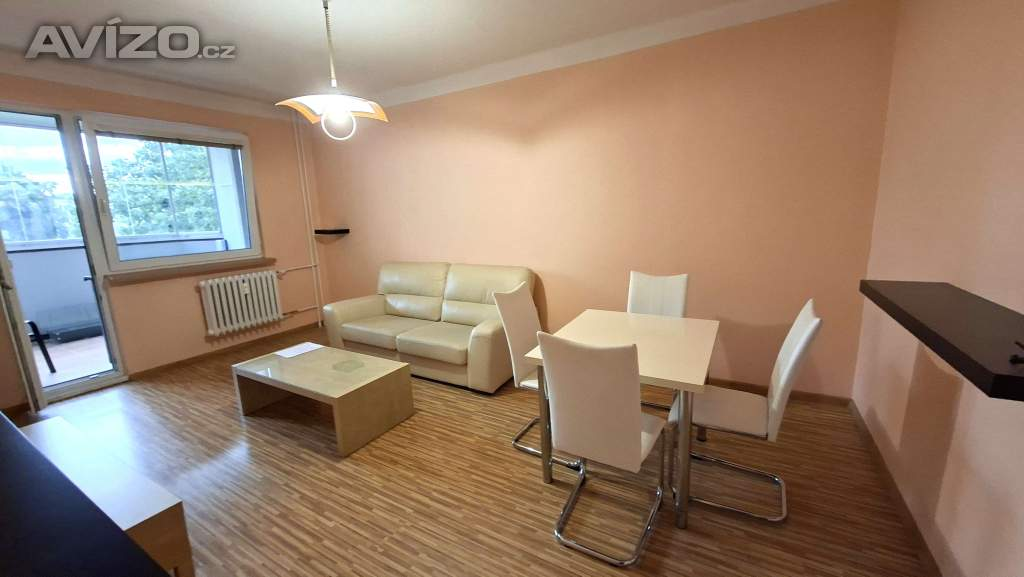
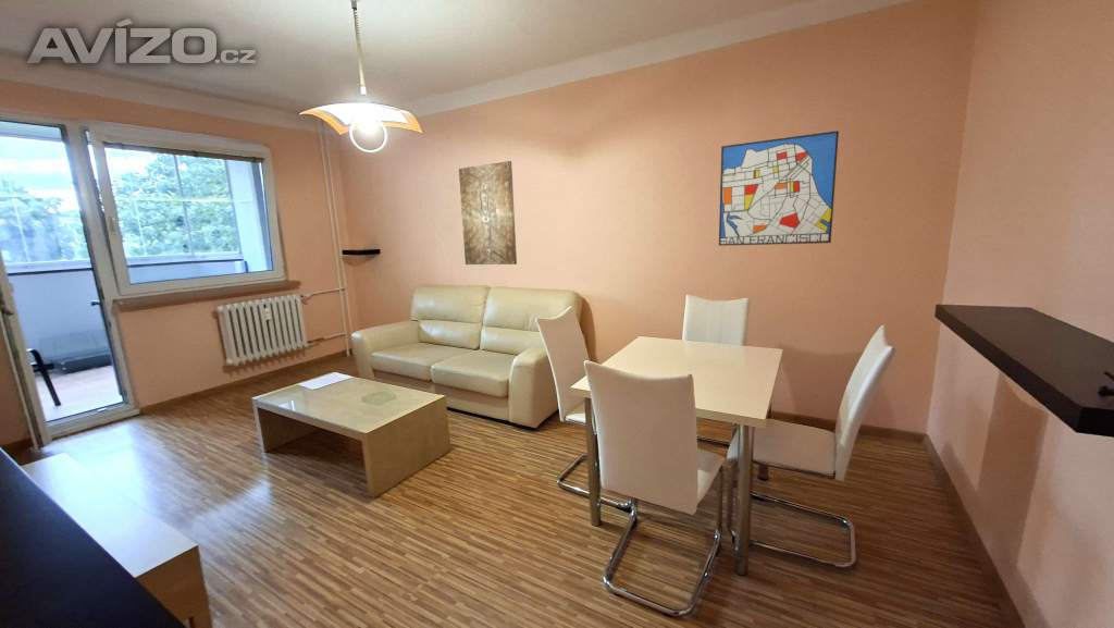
+ wall art [458,160,518,266]
+ wall art [718,130,840,247]
